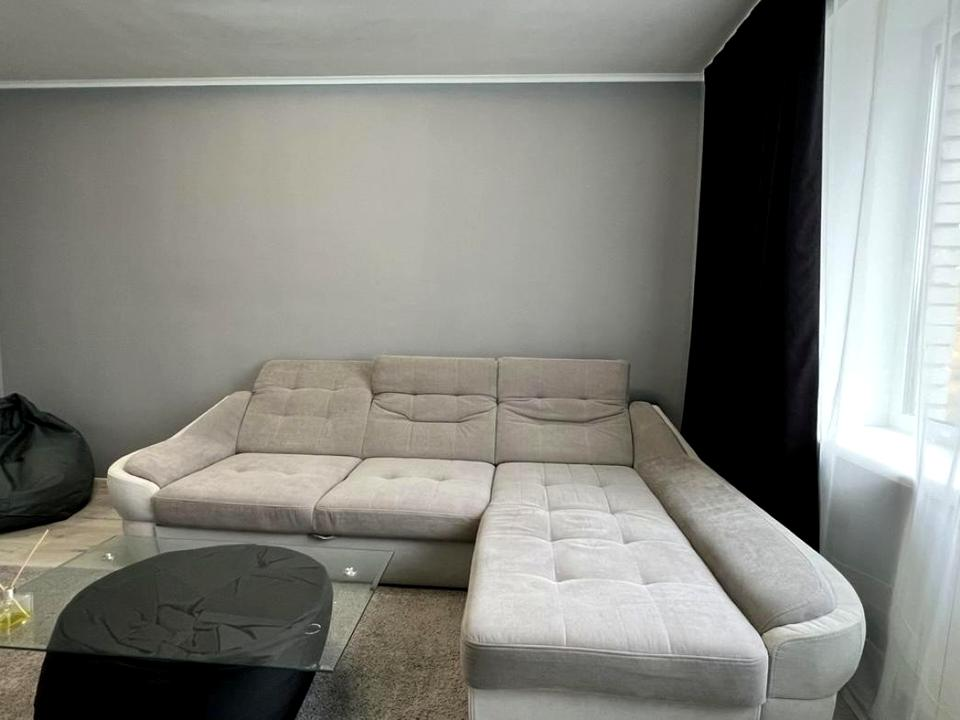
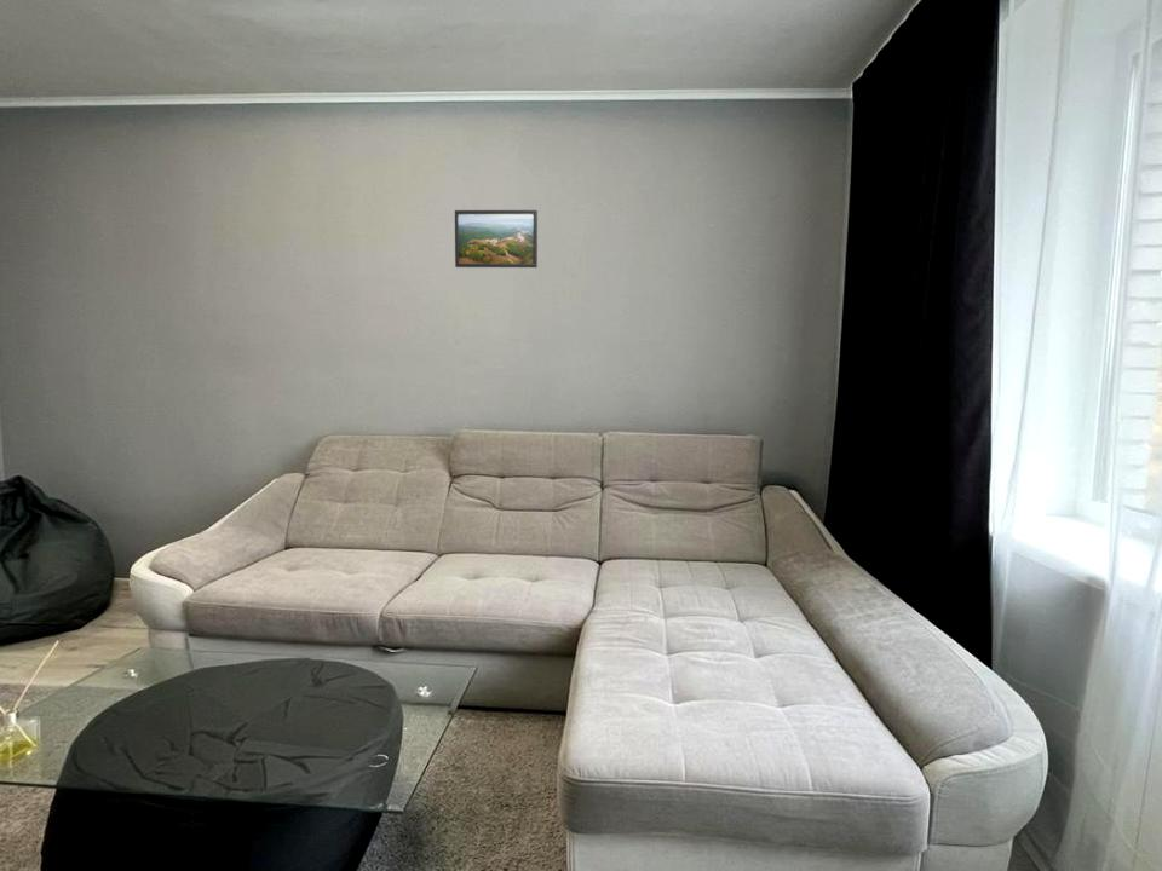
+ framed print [454,209,539,269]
